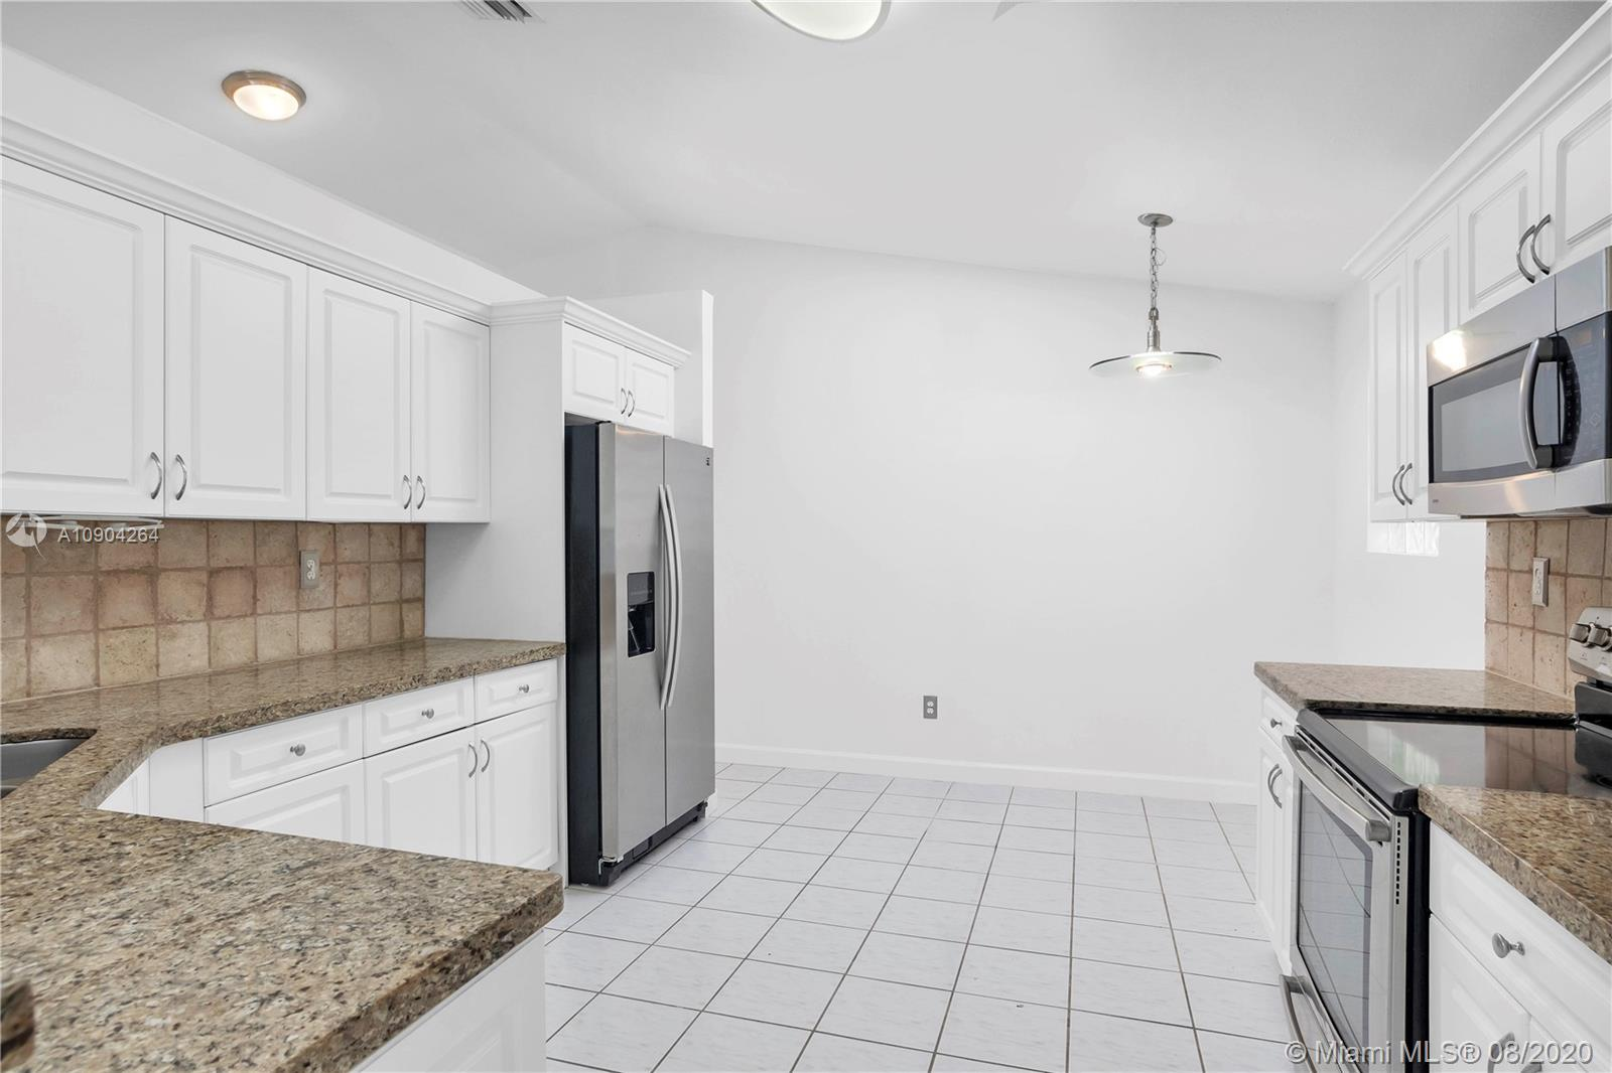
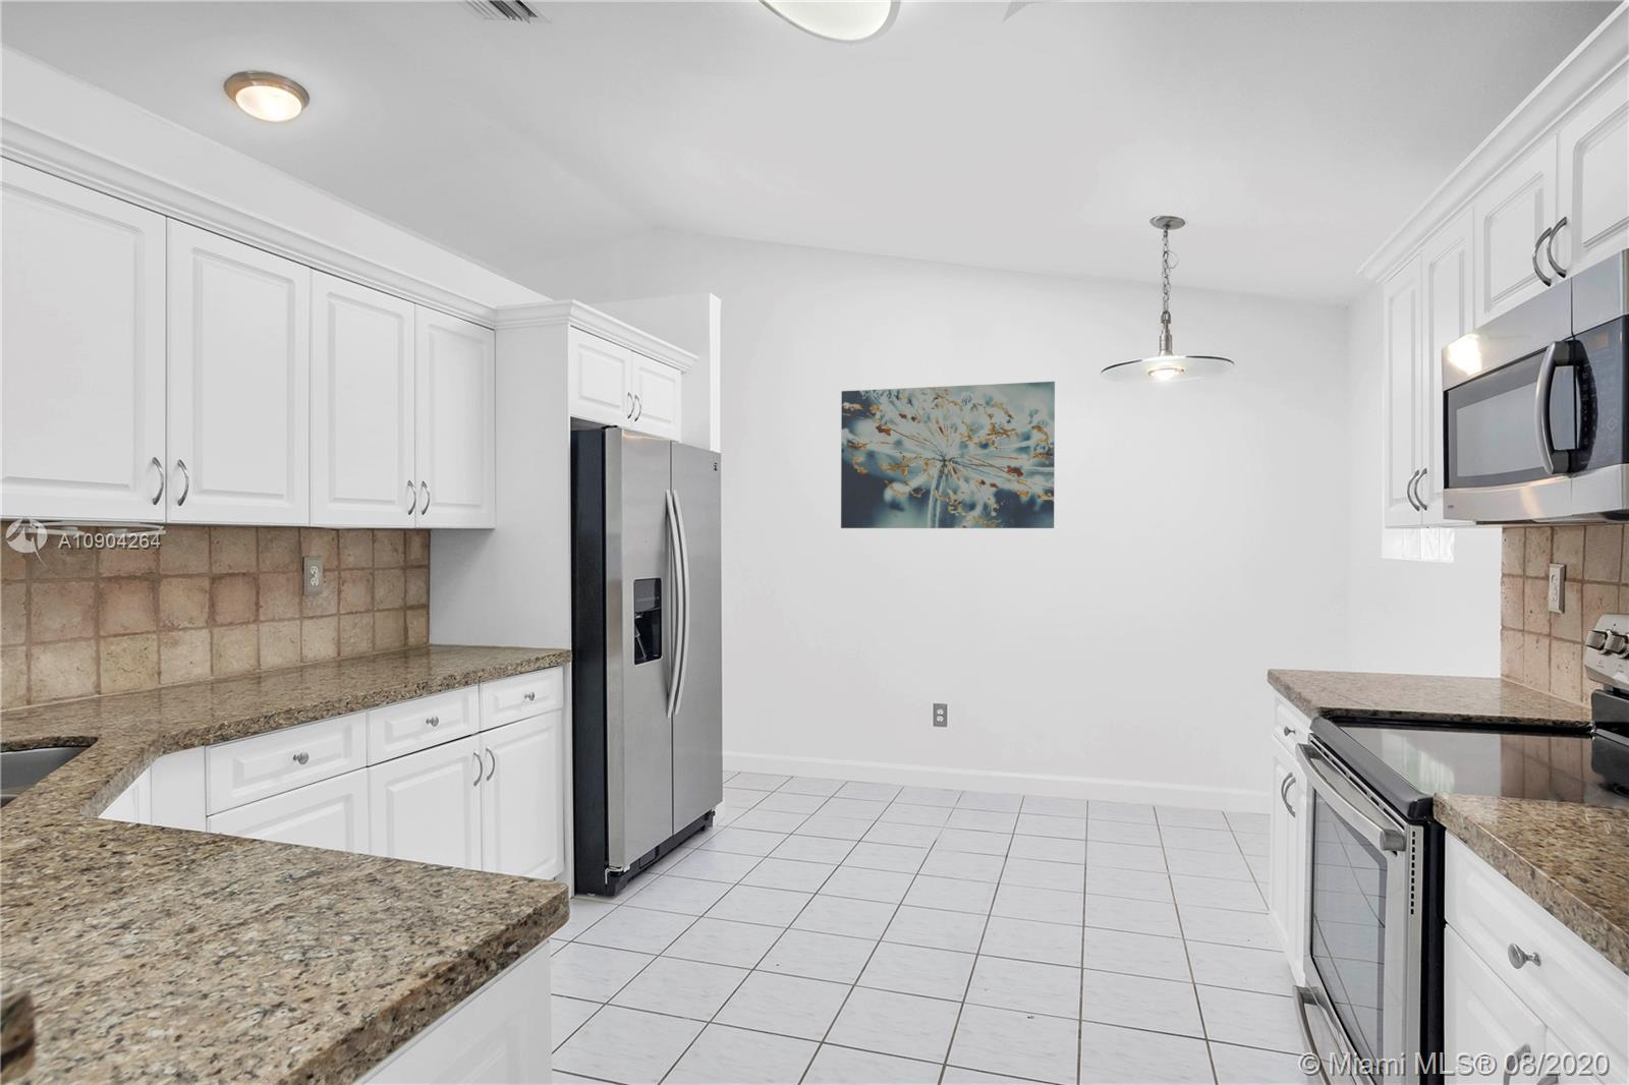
+ wall art [841,380,1056,529]
